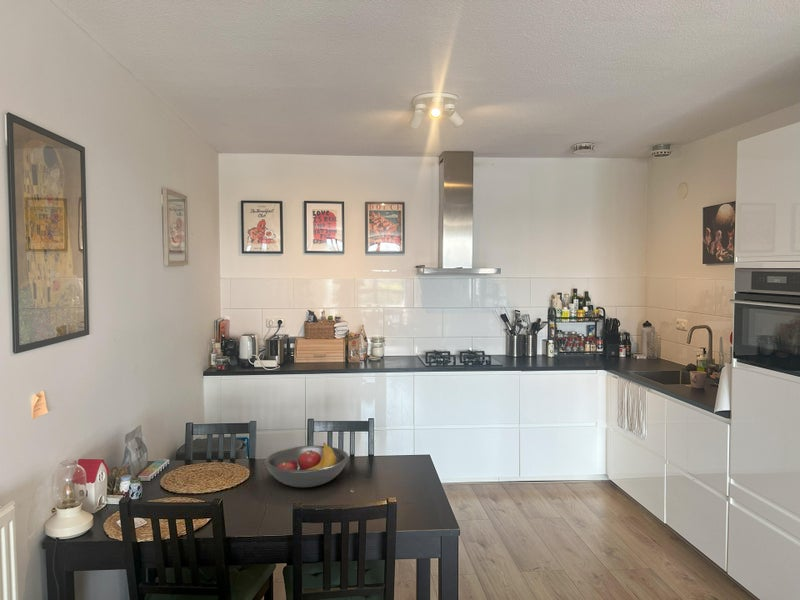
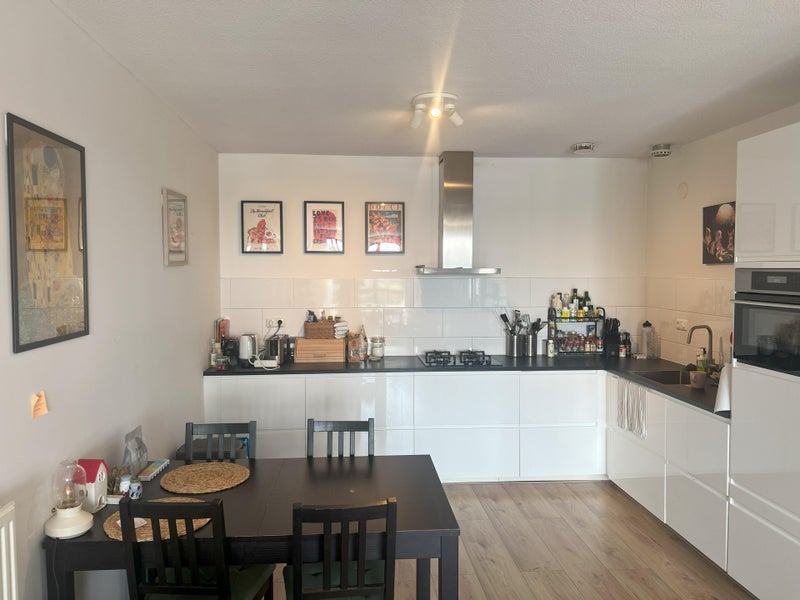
- fruit bowl [264,442,350,488]
